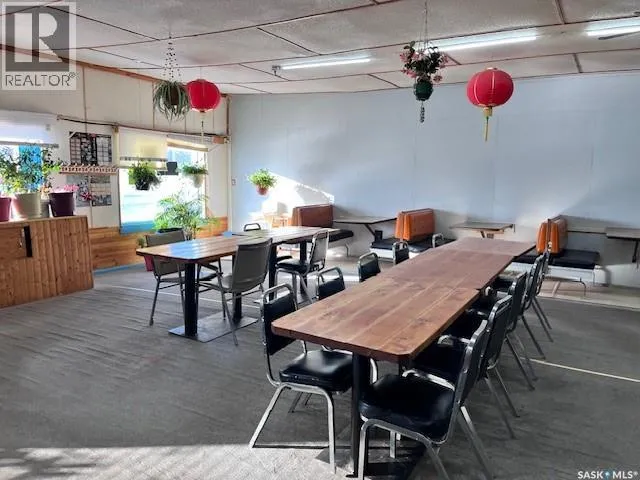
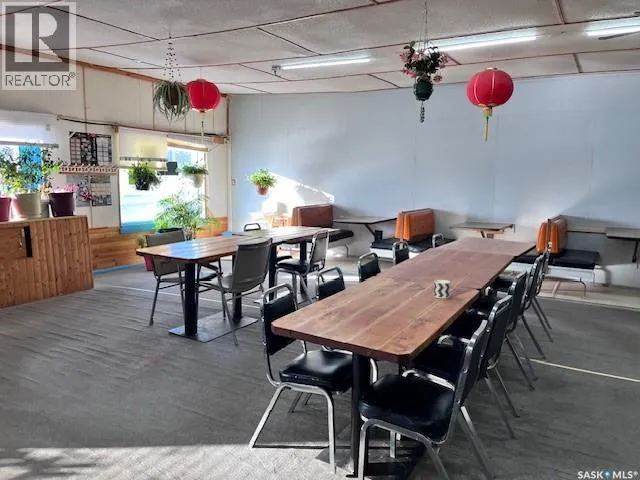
+ cup [433,279,451,299]
